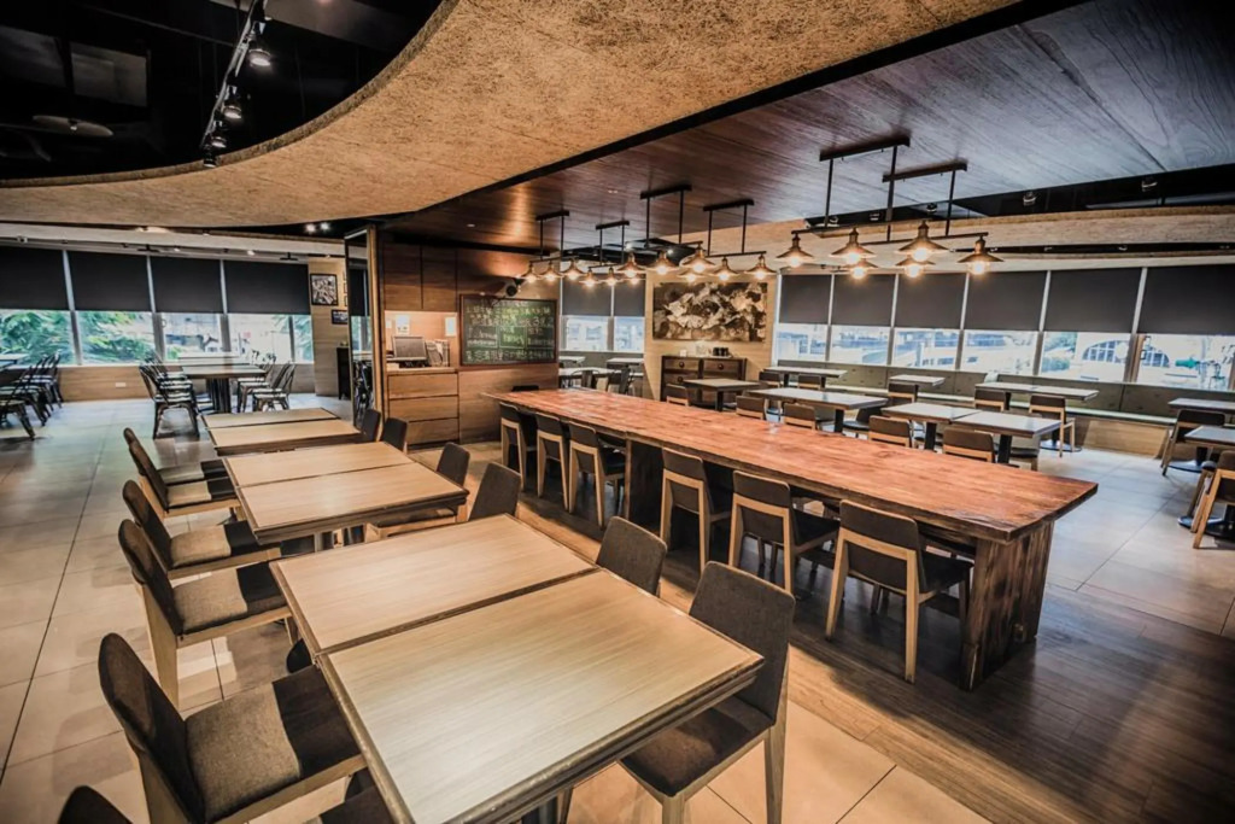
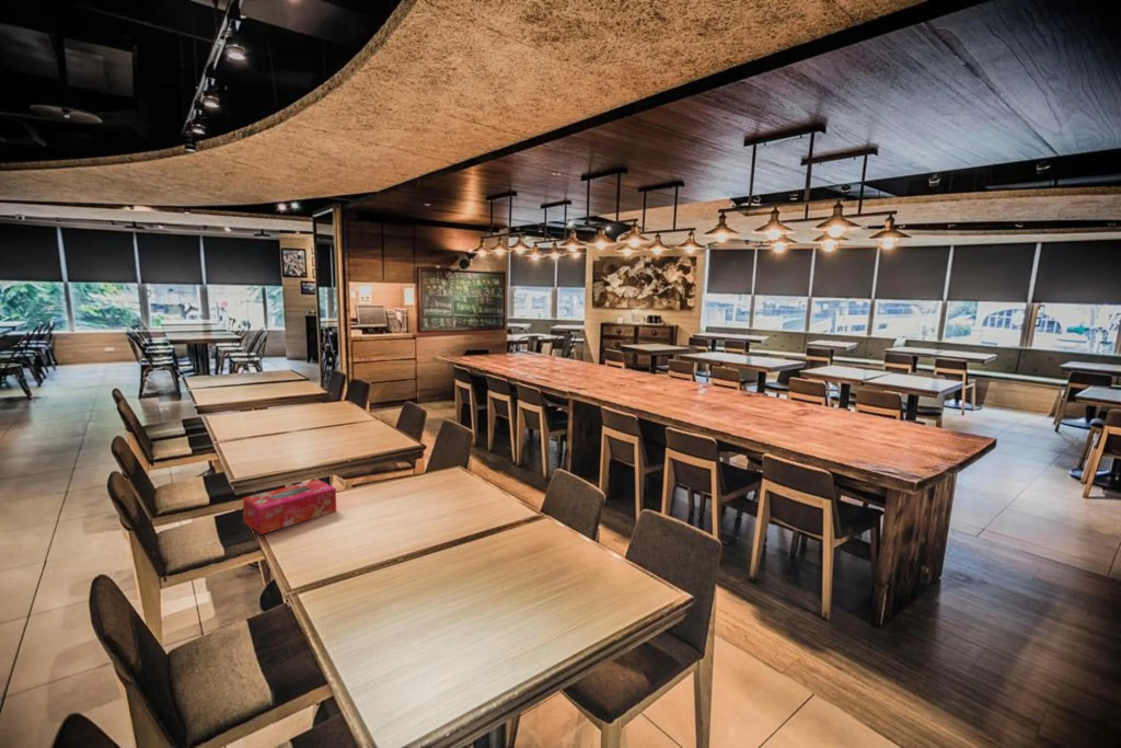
+ tissue box [242,479,337,536]
